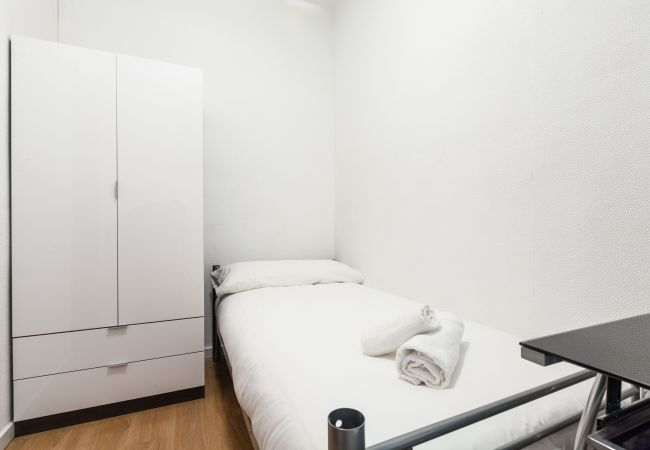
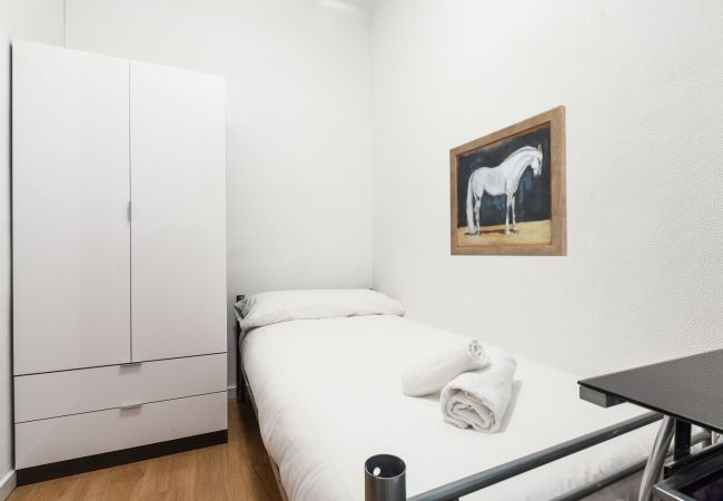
+ wall art [448,105,568,257]
